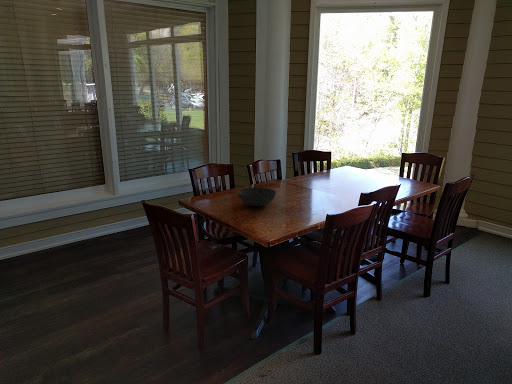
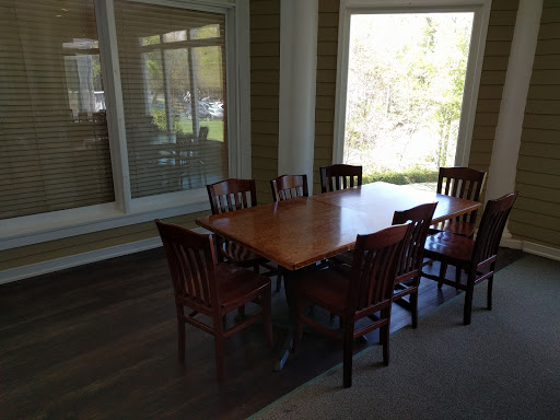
- bowl [236,186,277,207]
